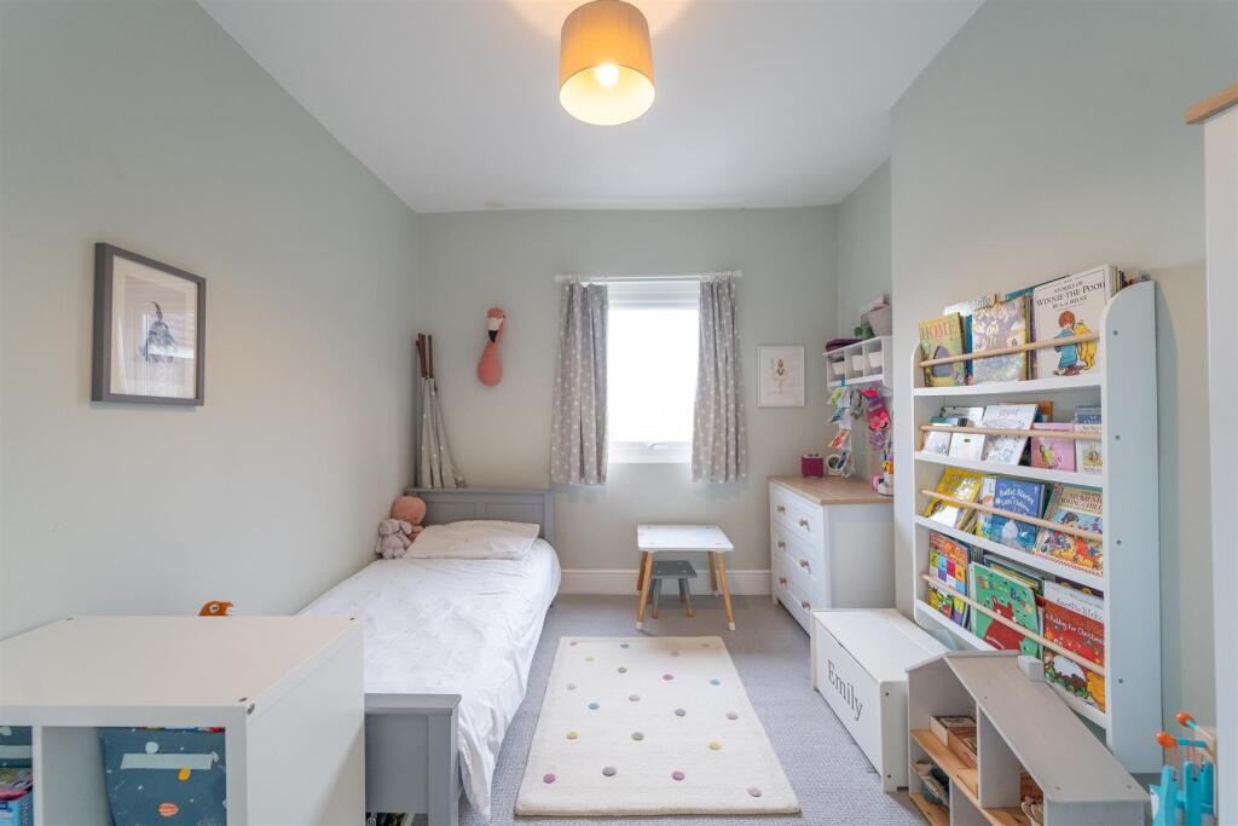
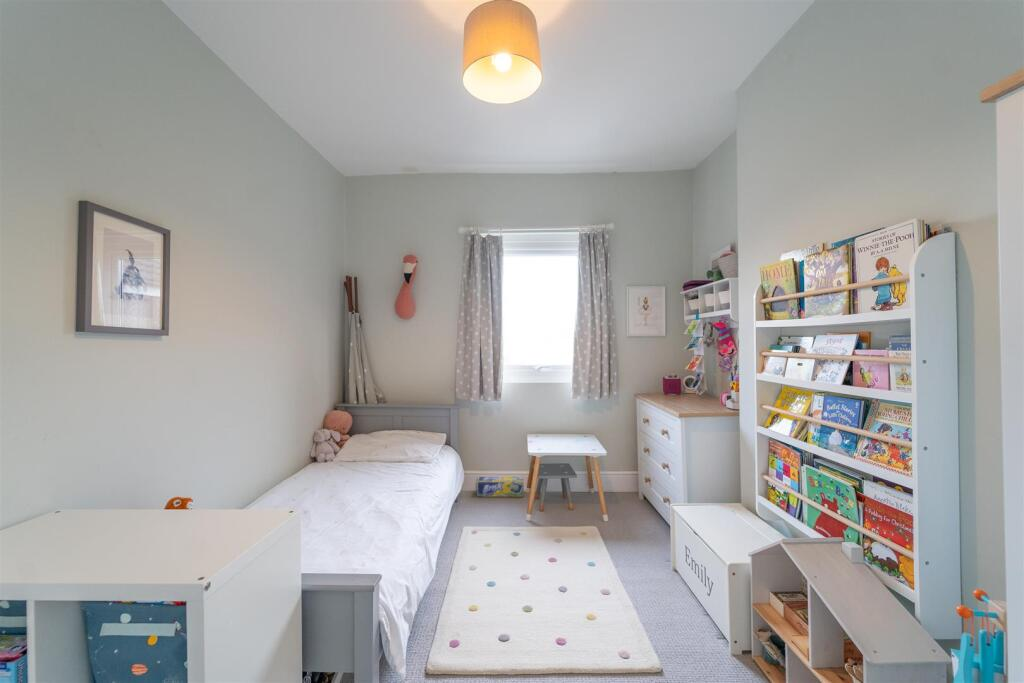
+ box [475,476,525,498]
